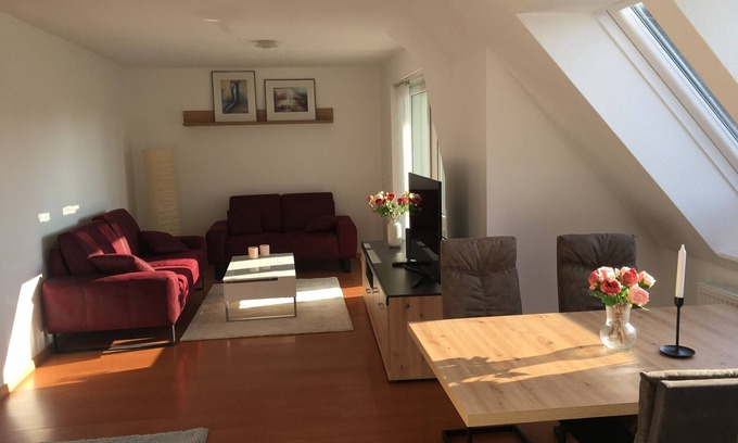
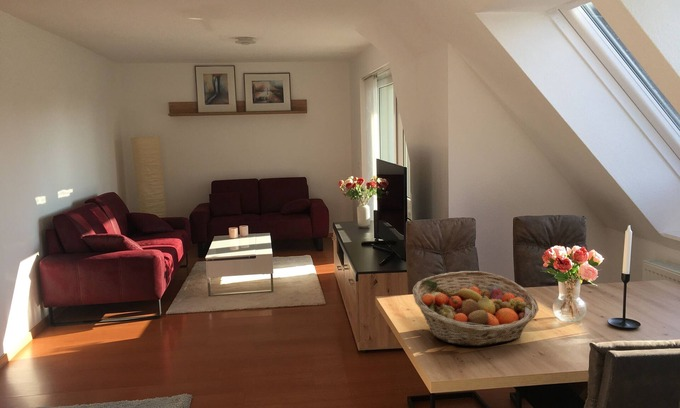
+ fruit basket [412,270,540,347]
